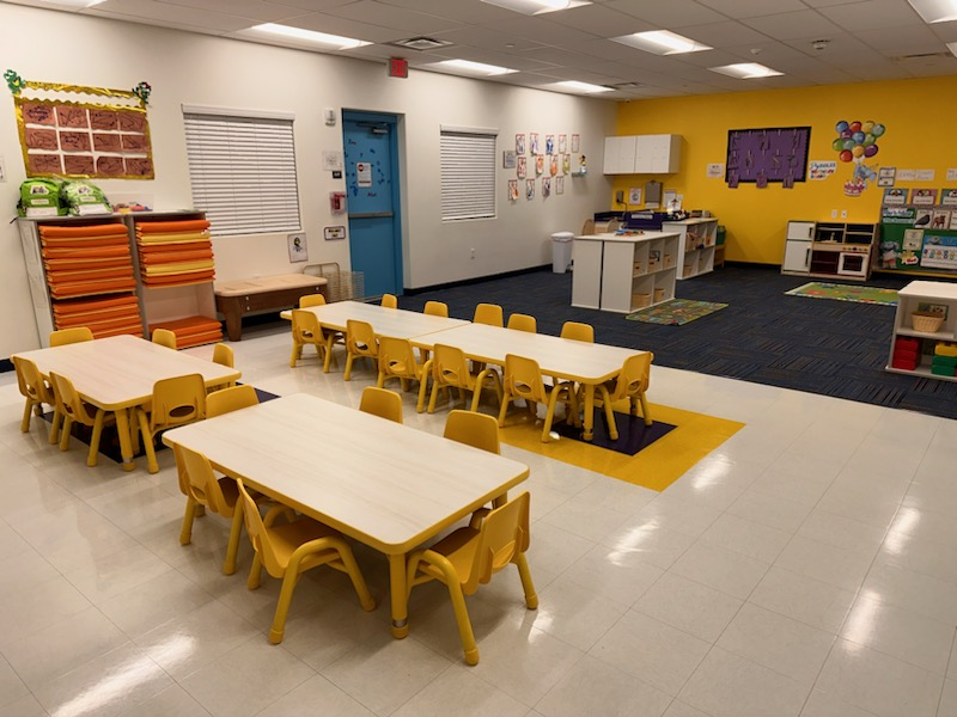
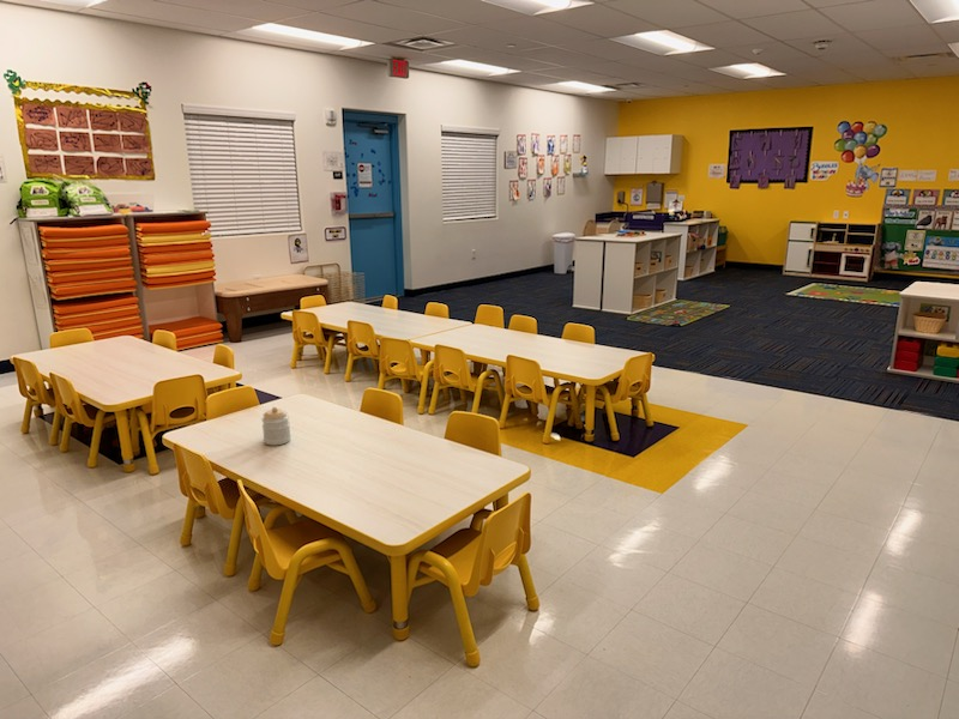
+ jar [260,406,292,447]
